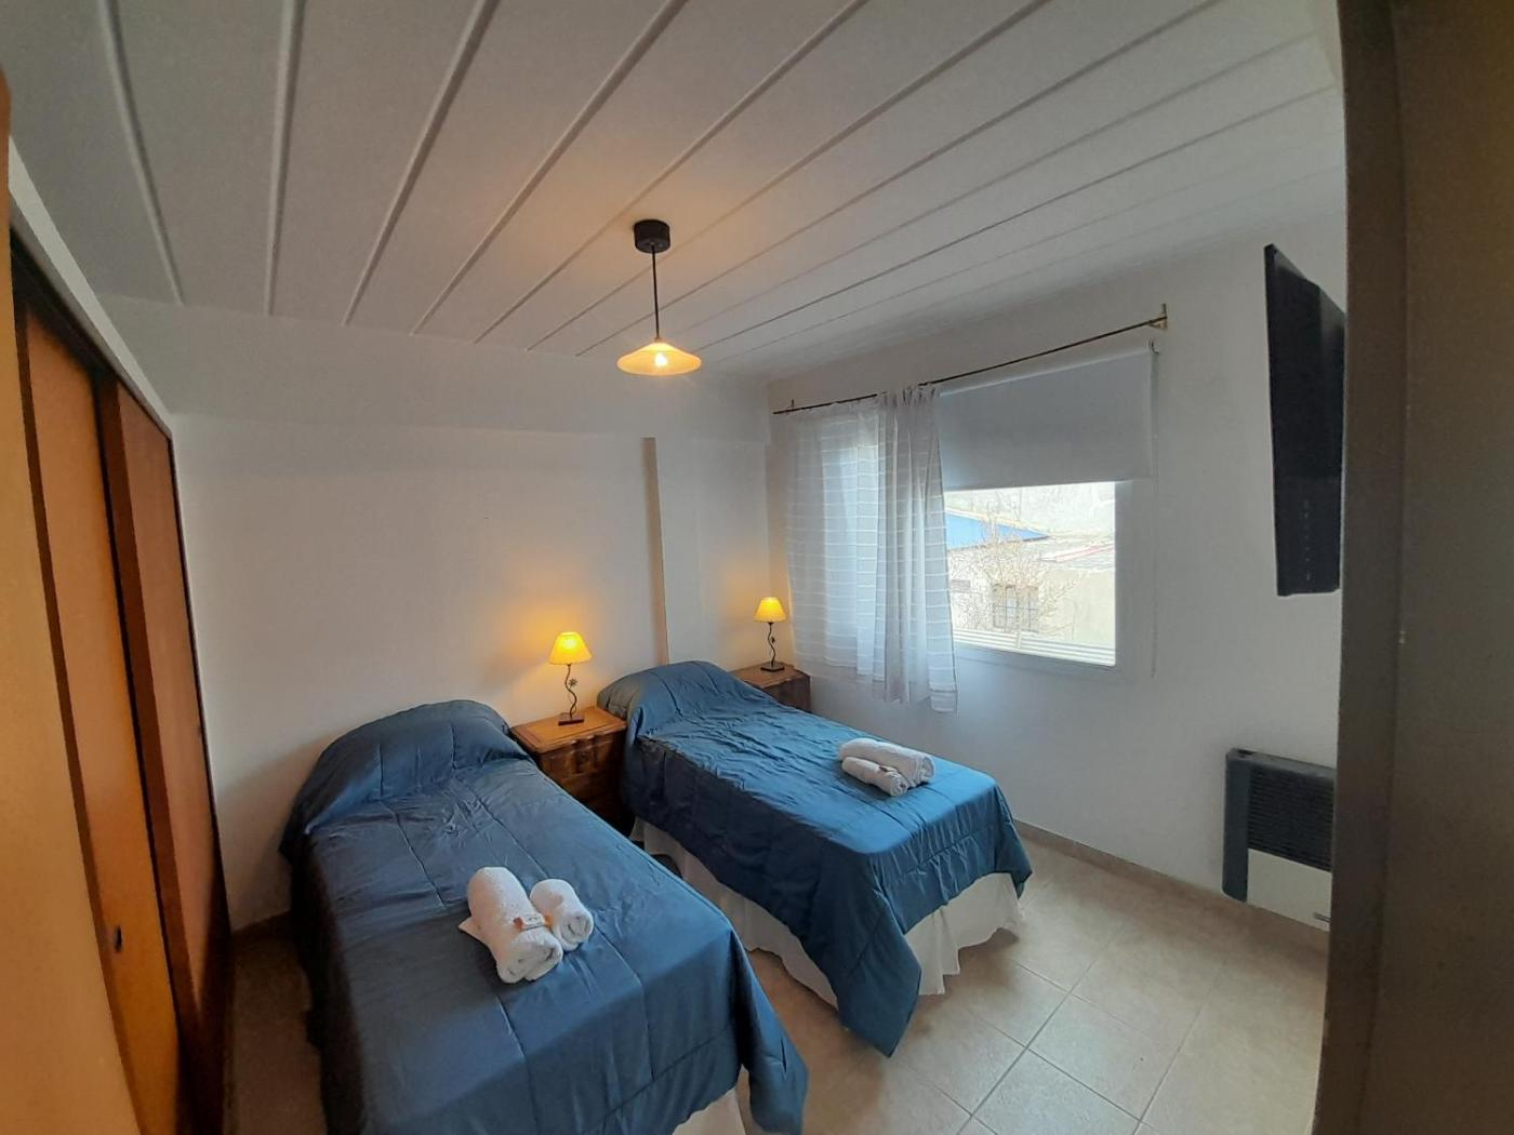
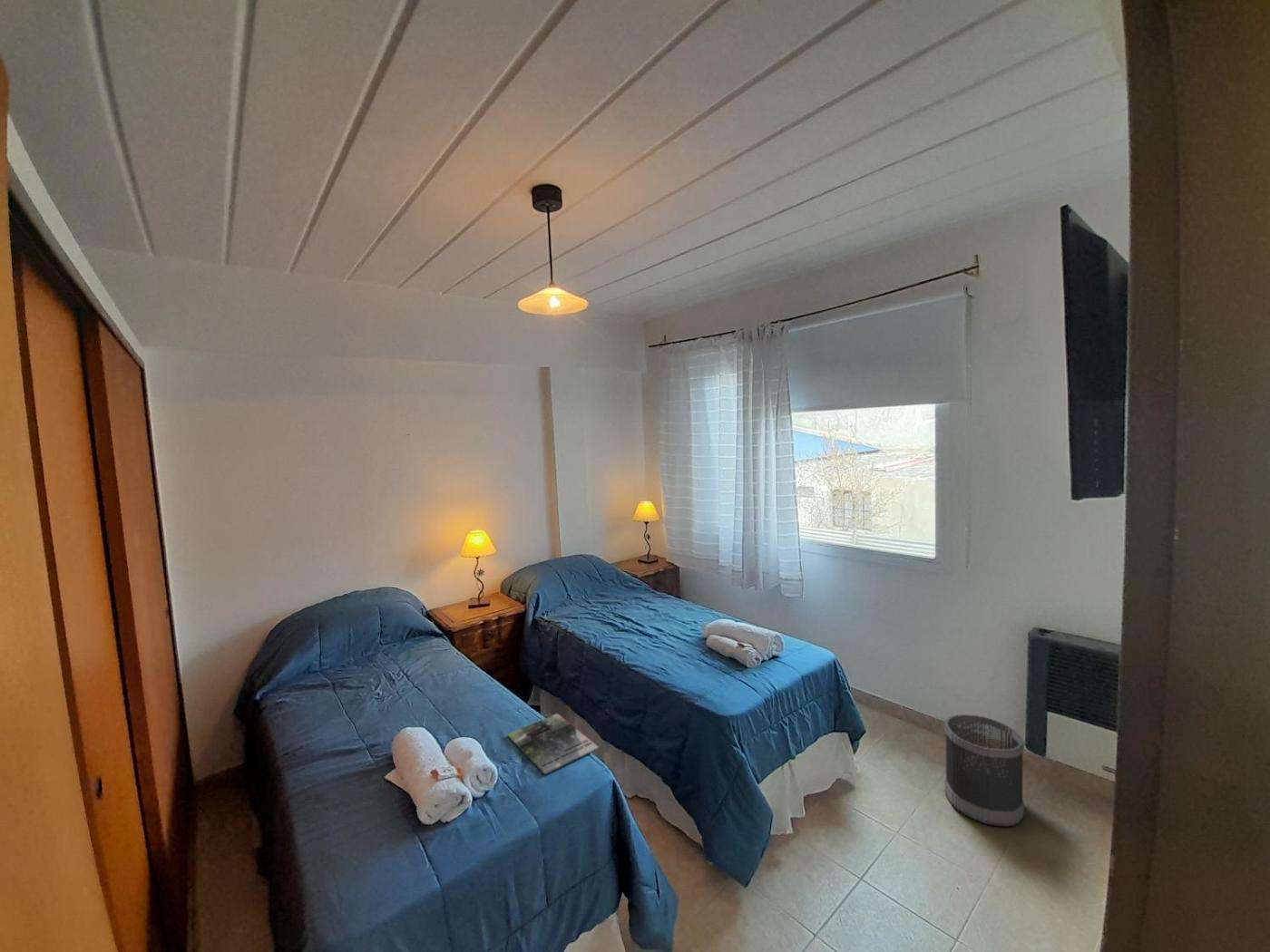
+ wastebasket [943,714,1025,828]
+ magazine [506,713,601,776]
